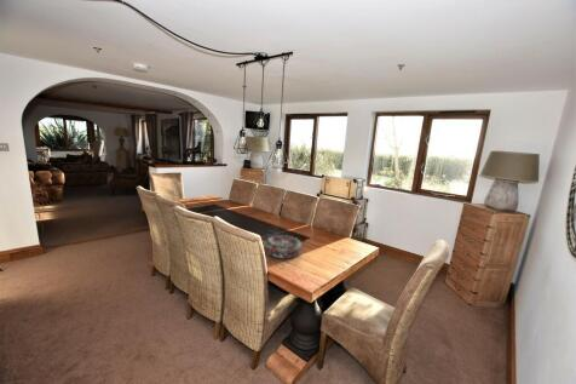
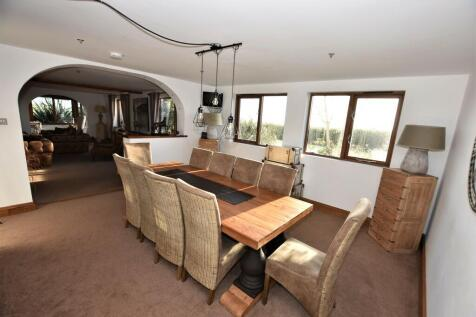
- decorative bowl [263,234,304,259]
